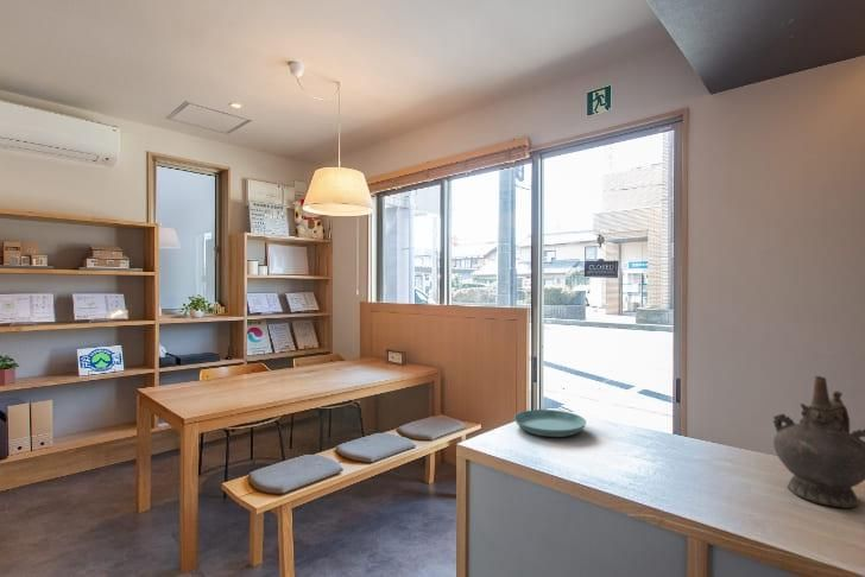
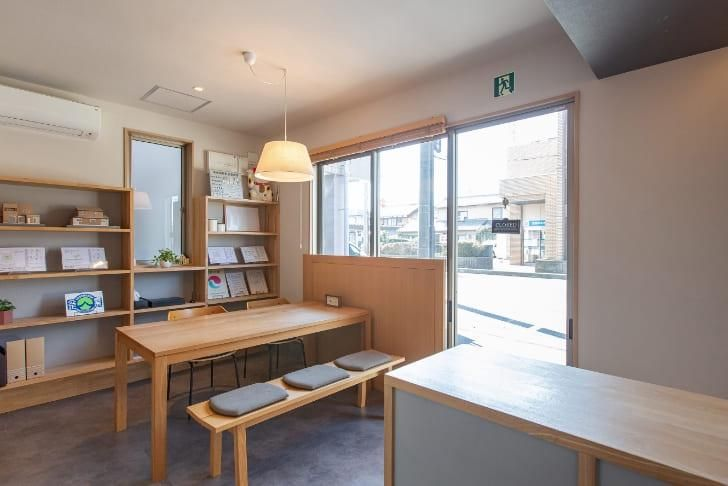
- saucer [513,408,587,438]
- ceremonial vessel [772,375,865,509]
